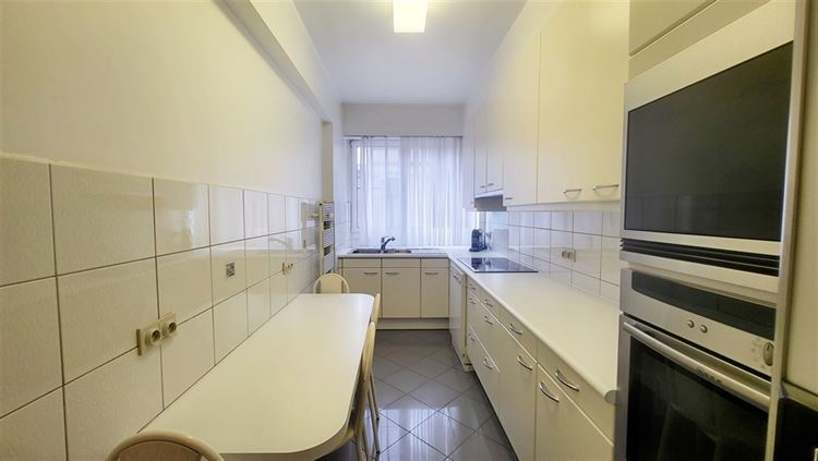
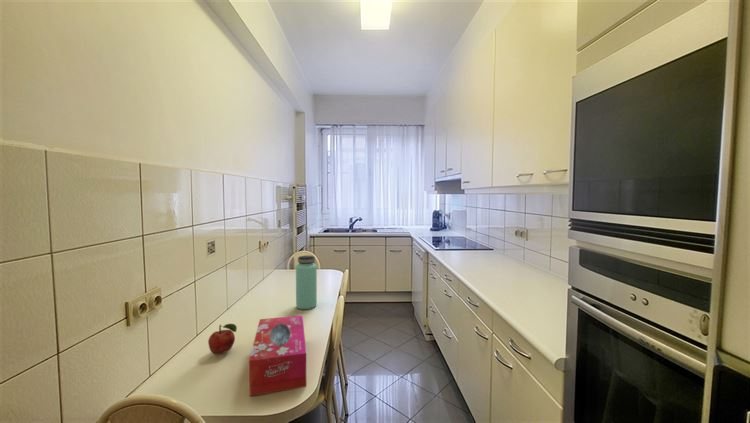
+ fruit [207,323,238,355]
+ bottle [295,255,318,310]
+ tissue box [248,314,307,397]
